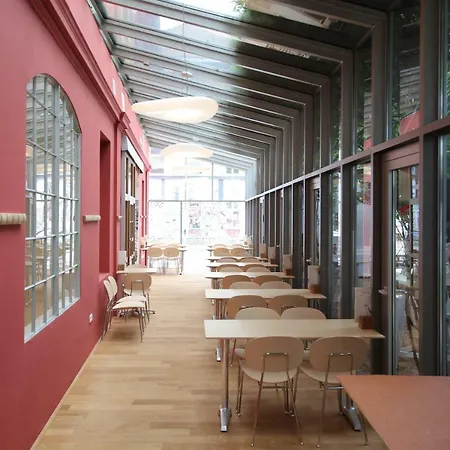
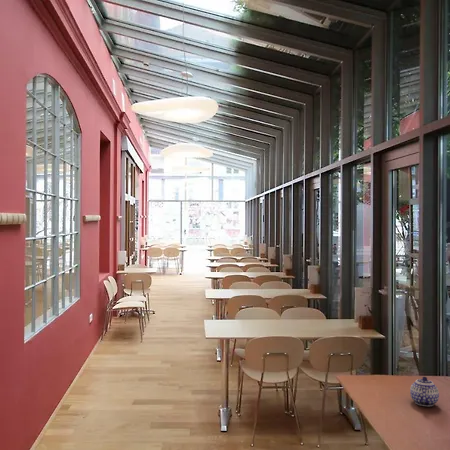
+ teapot [409,376,440,407]
